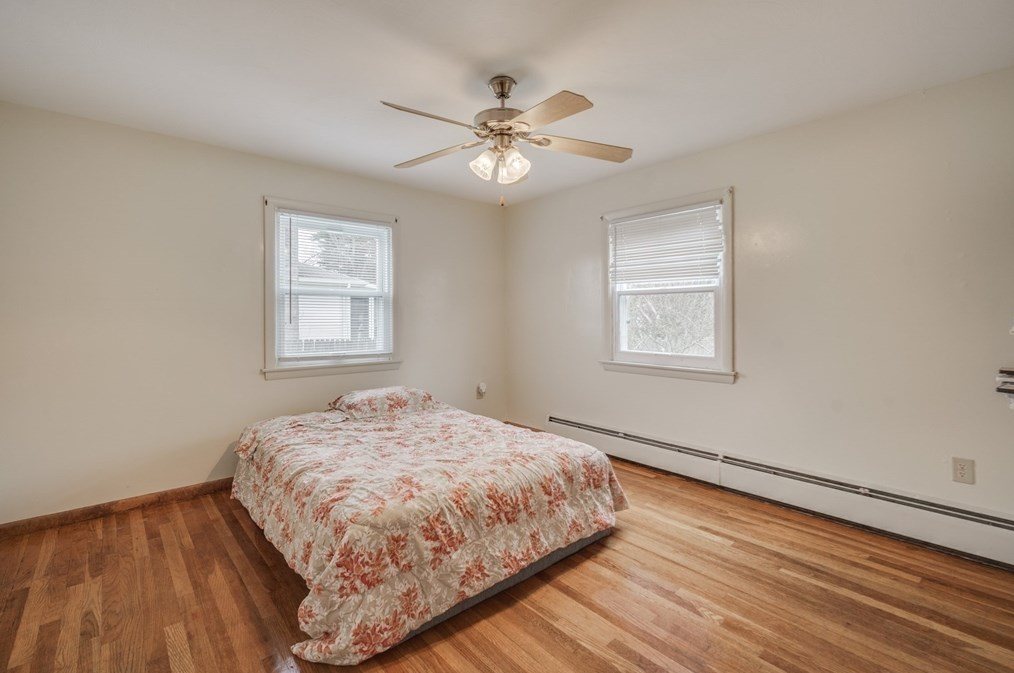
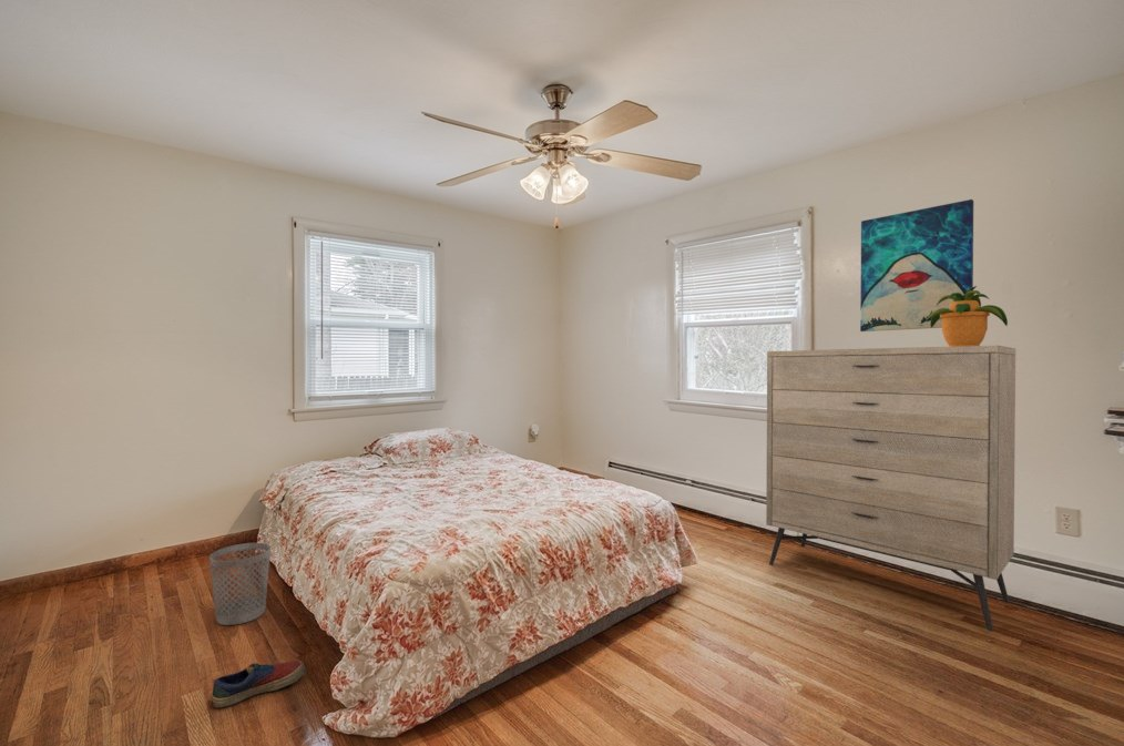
+ wastebasket [208,542,272,626]
+ shoe [210,660,307,709]
+ wall art [859,198,974,333]
+ potted plant [926,285,1009,347]
+ dresser [765,345,1016,633]
